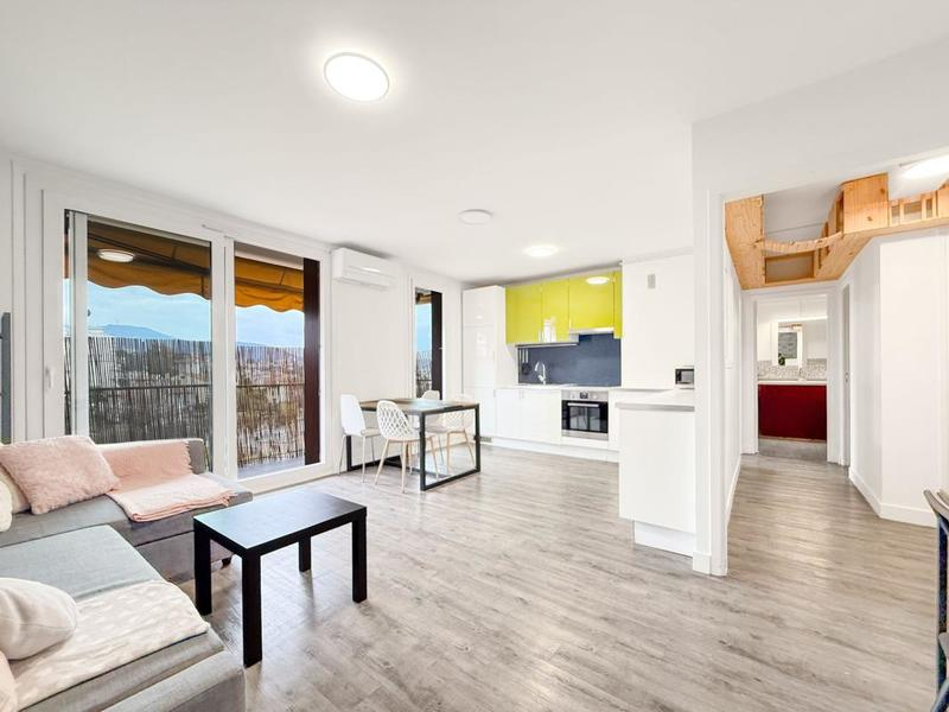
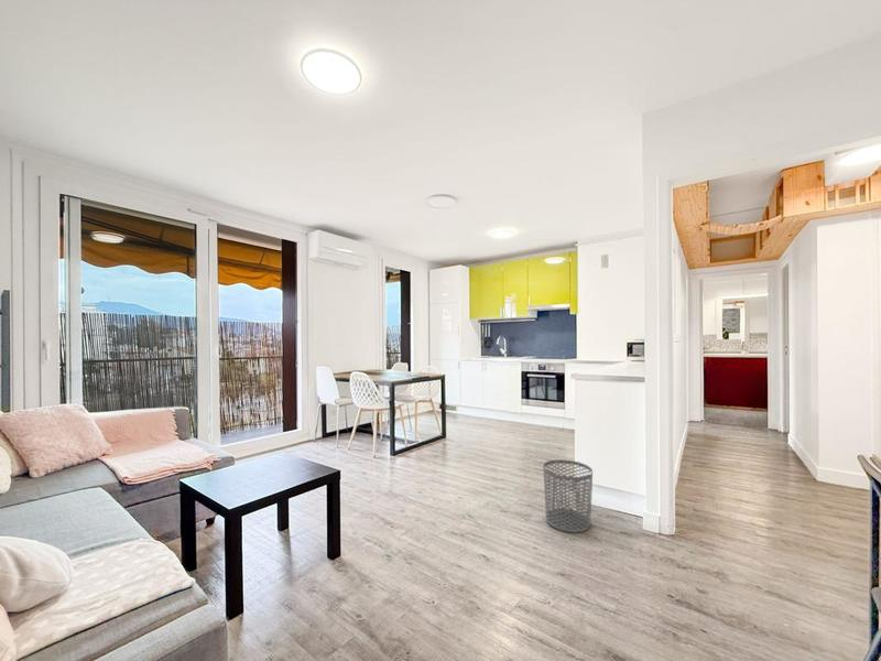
+ waste bin [542,458,594,533]
